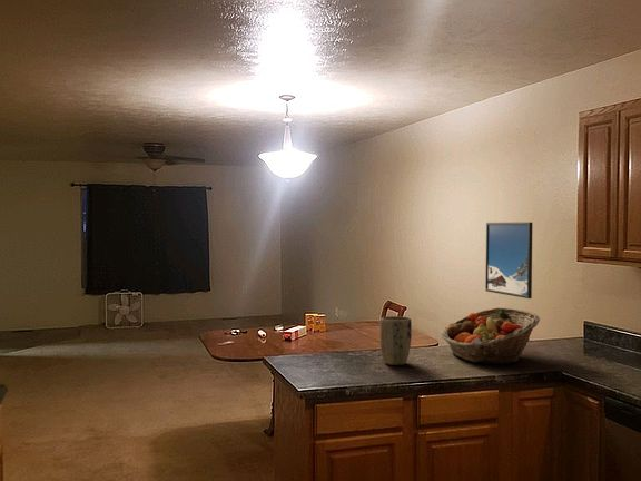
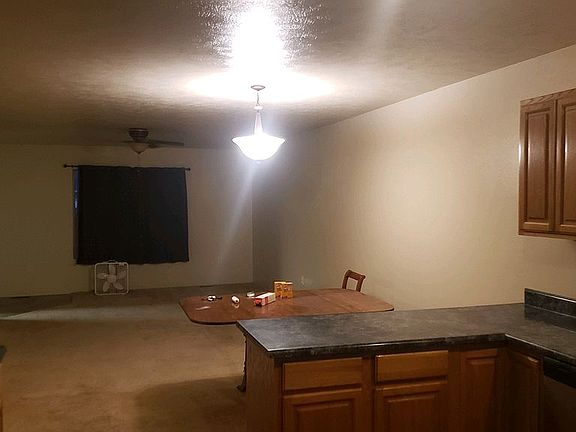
- fruit basket [441,306,541,365]
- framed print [484,222,534,300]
- plant pot [379,315,413,366]
